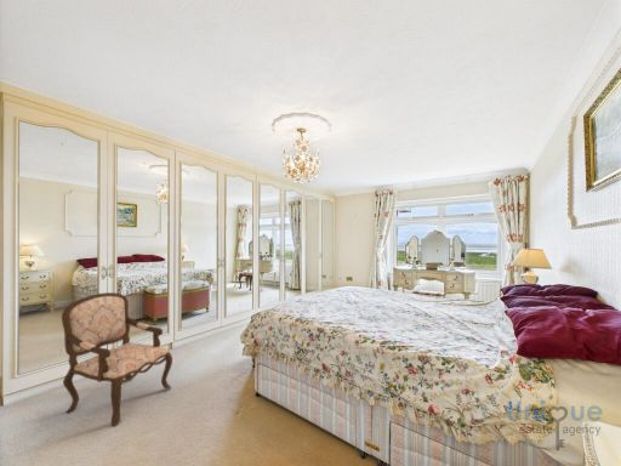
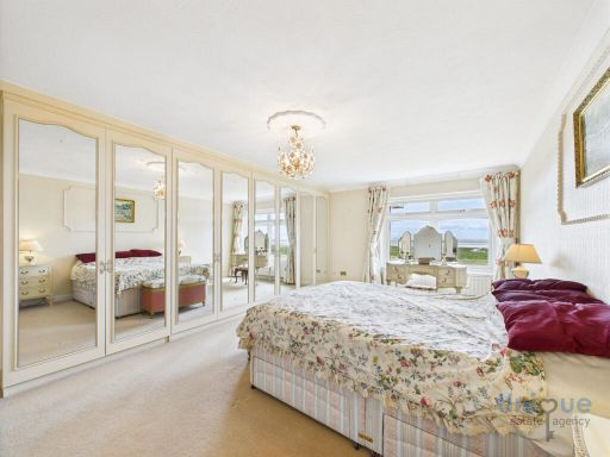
- armchair [61,291,173,427]
